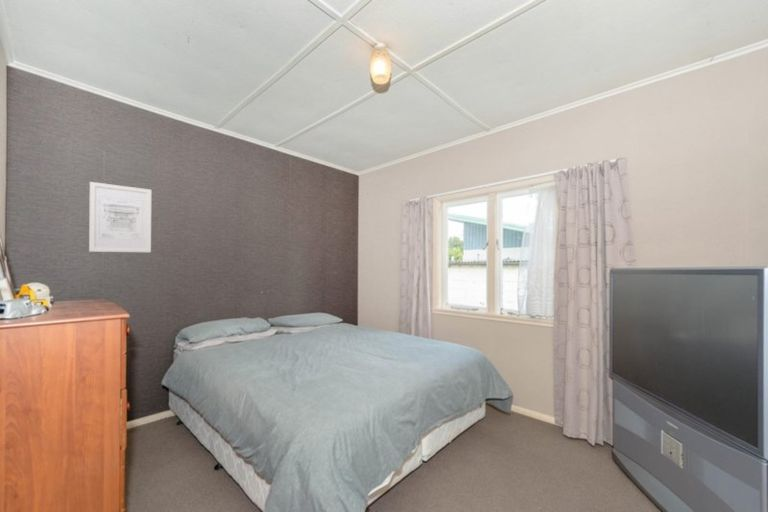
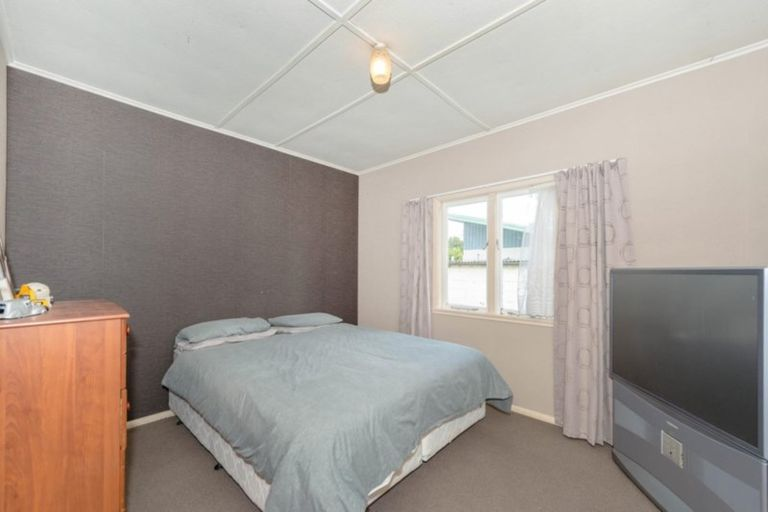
- wall art [88,181,152,253]
